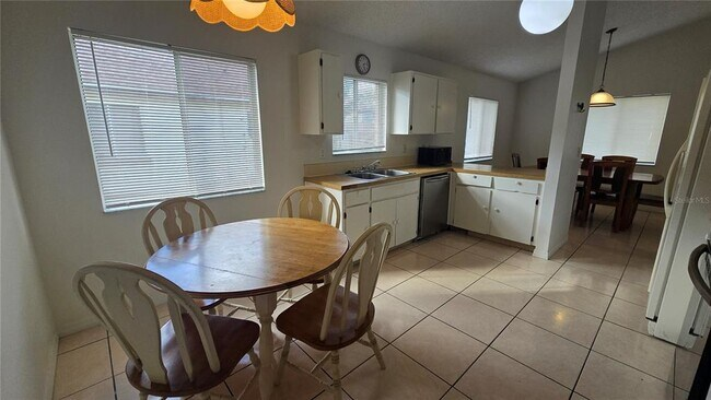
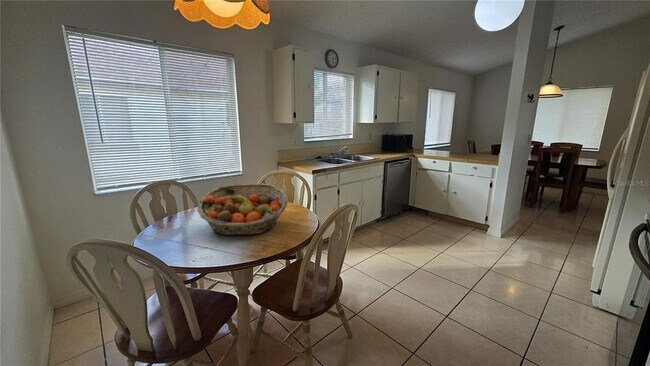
+ fruit basket [196,183,289,237]
